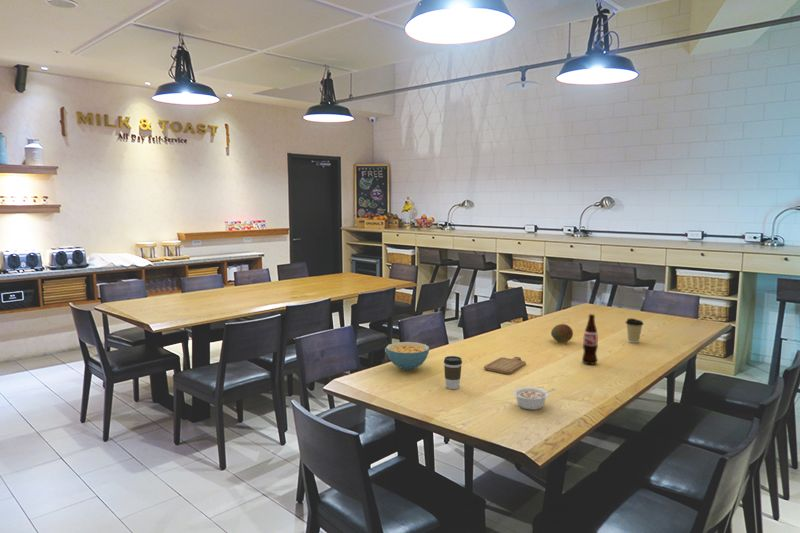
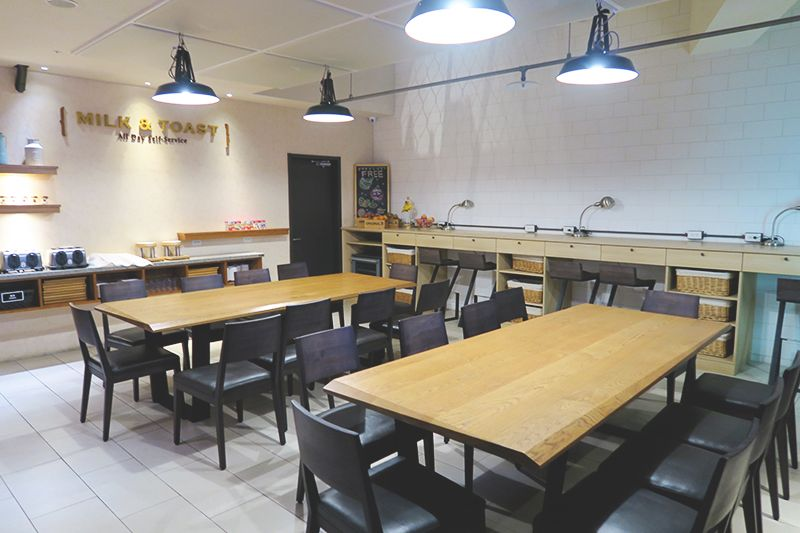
- chopping board [483,356,527,375]
- bottle [581,313,599,365]
- coffee cup [443,355,463,390]
- fruit [550,323,574,343]
- coffee cup [625,317,645,344]
- legume [513,386,556,411]
- cereal bowl [385,341,430,371]
